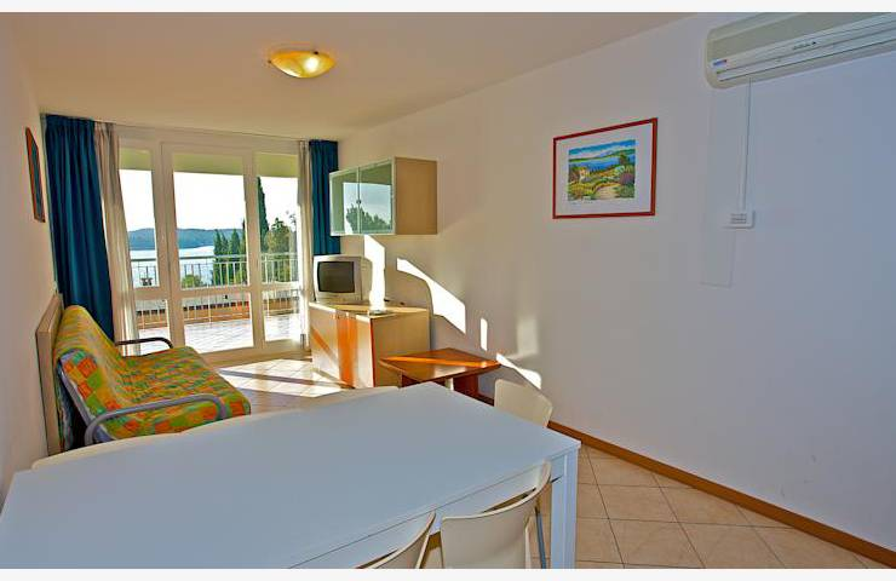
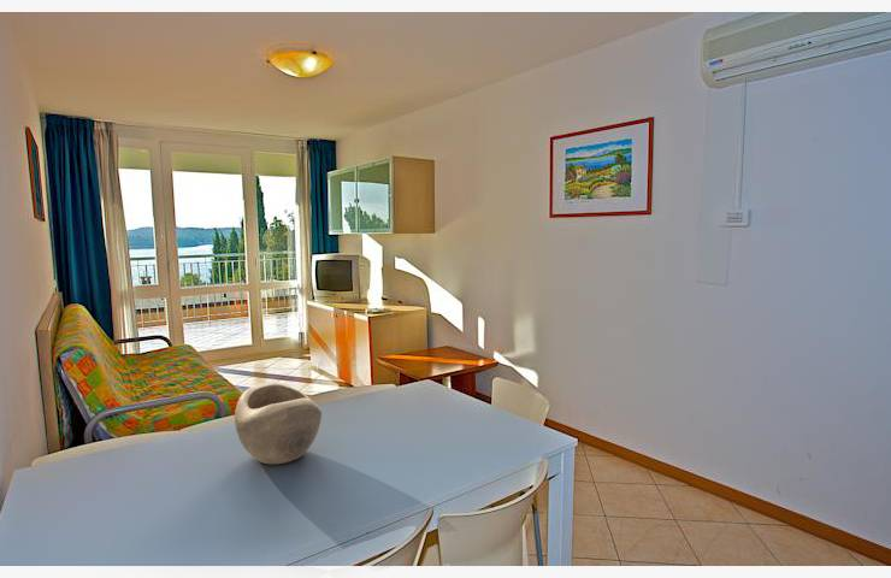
+ decorative bowl [234,382,323,466]
